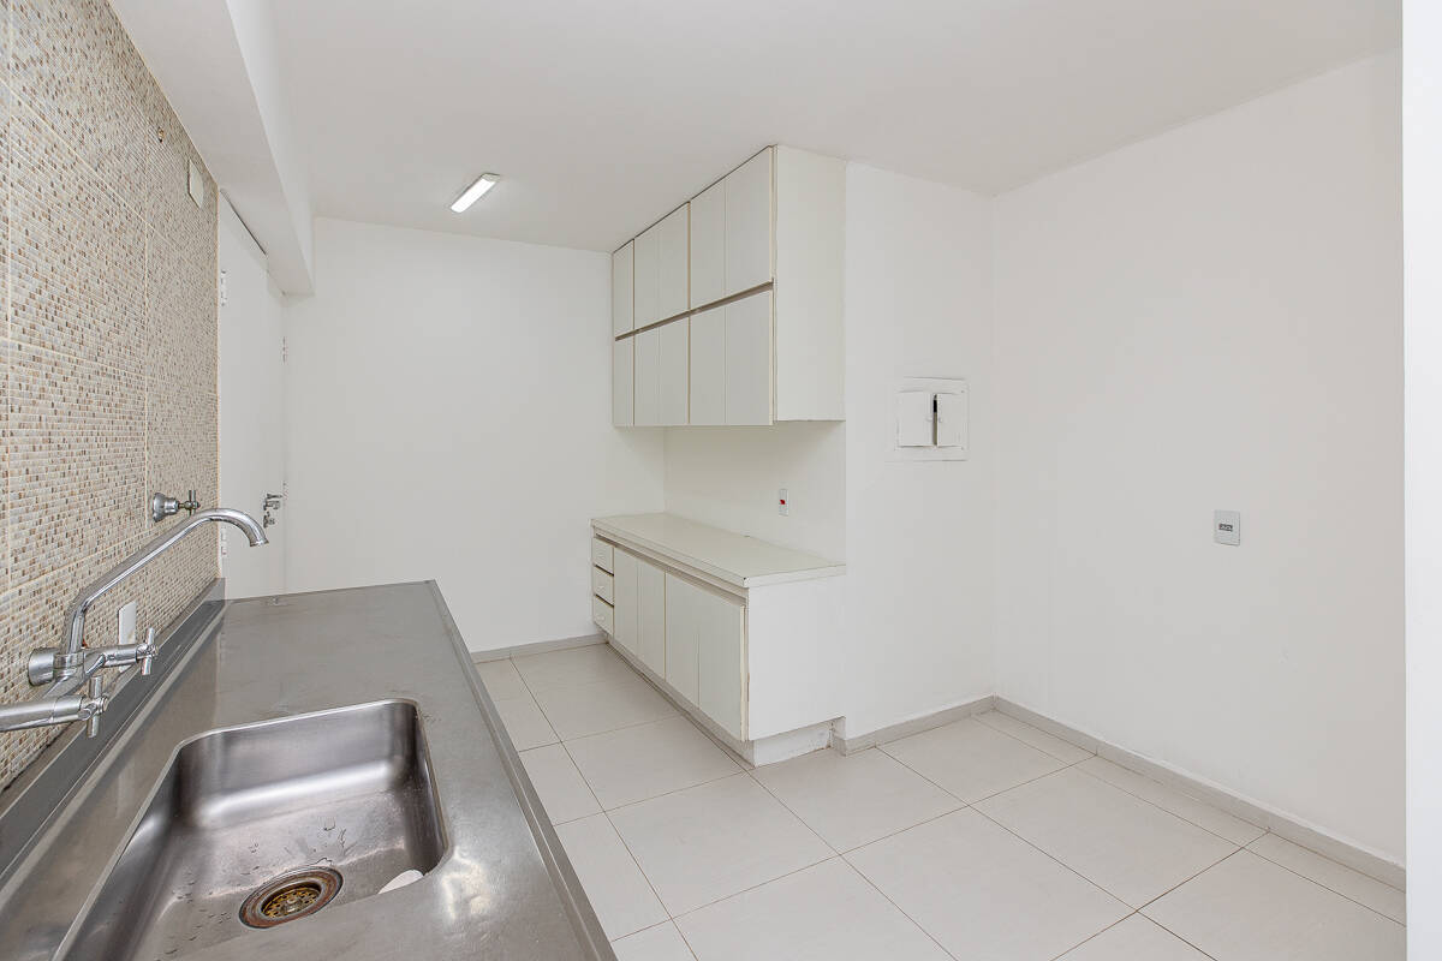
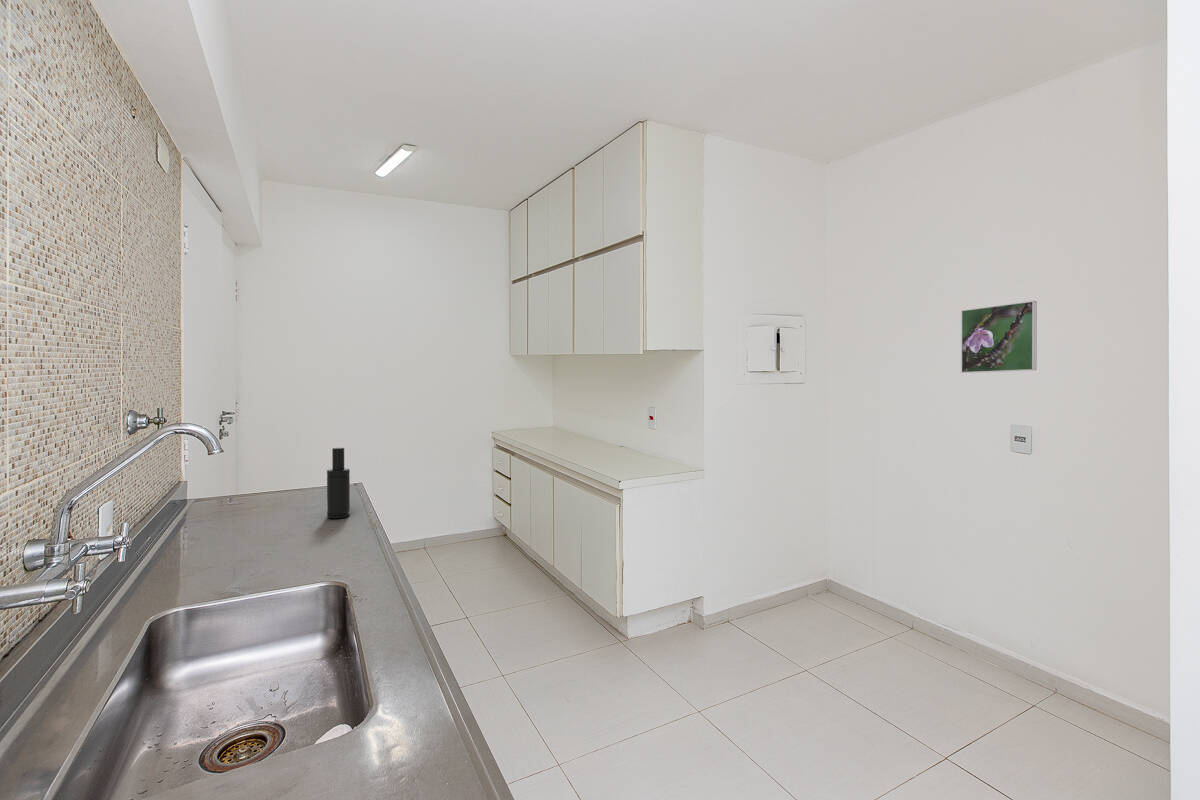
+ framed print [960,300,1038,374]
+ soap dispenser [326,447,351,519]
